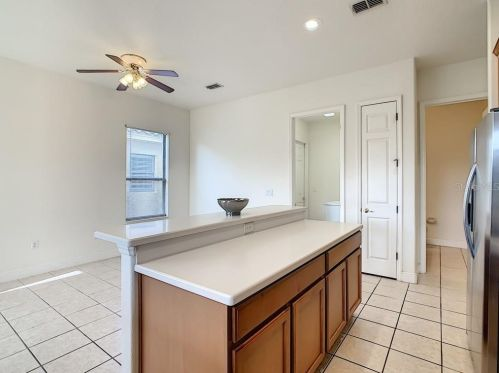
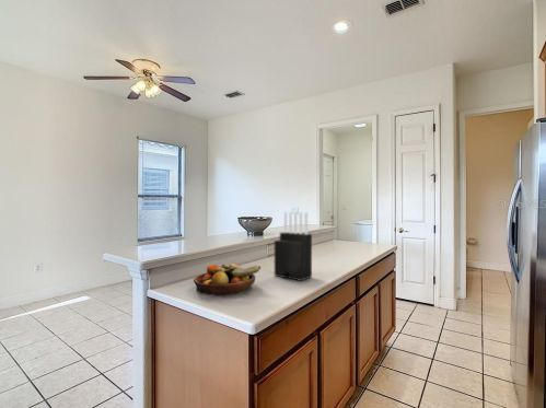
+ fruit bowl [193,261,262,296]
+ knife block [274,211,313,282]
